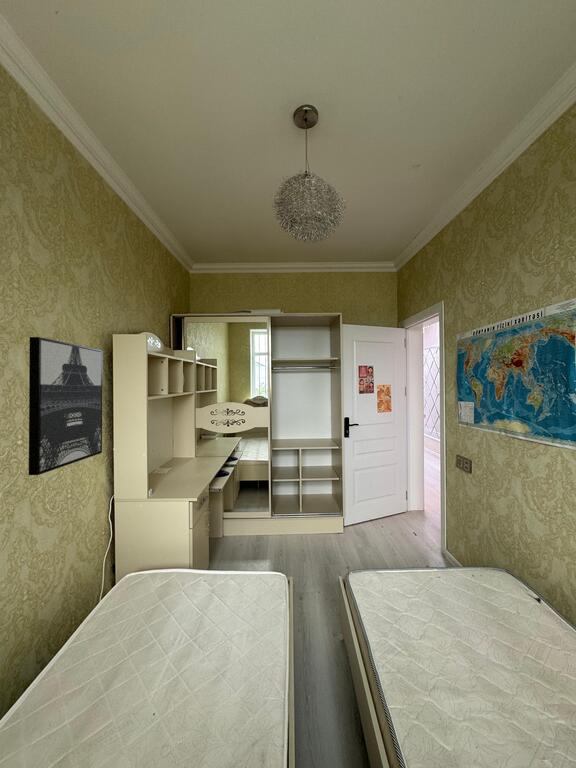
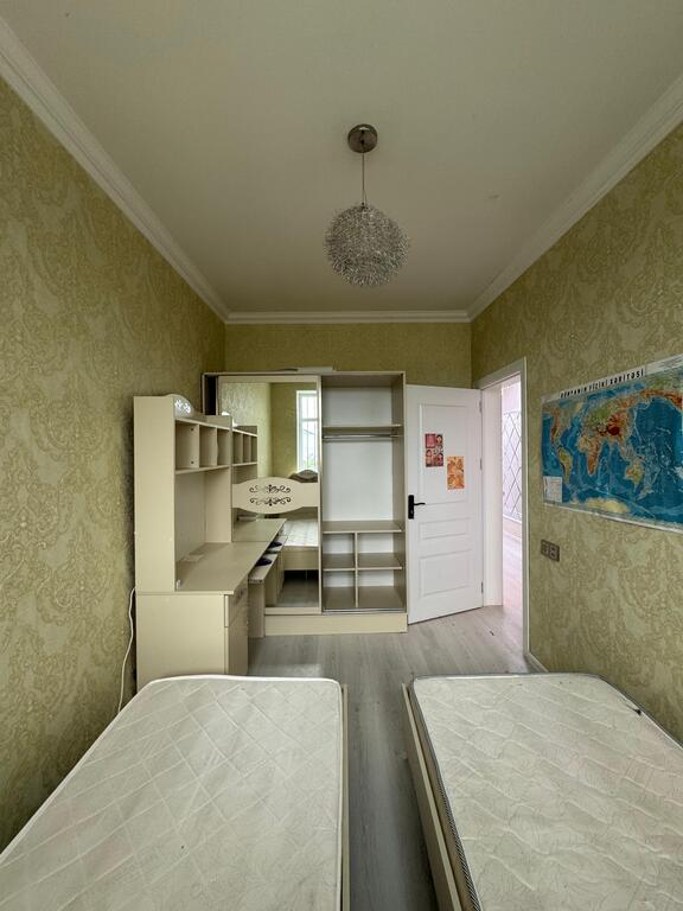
- wall art [28,336,103,476]
